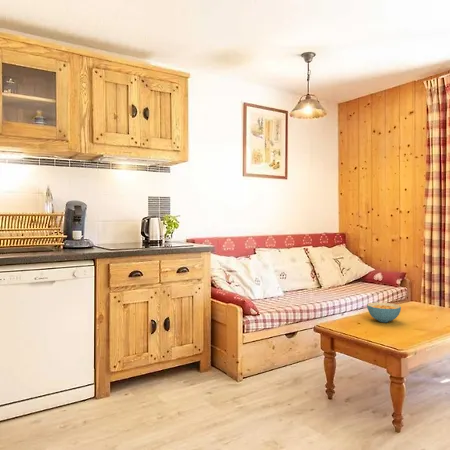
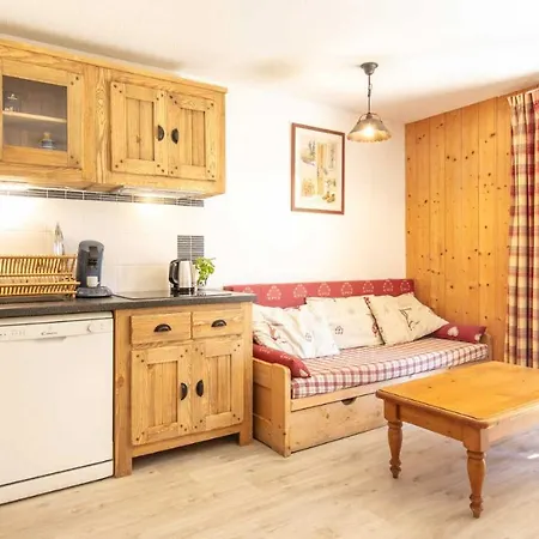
- cereal bowl [366,301,402,323]
